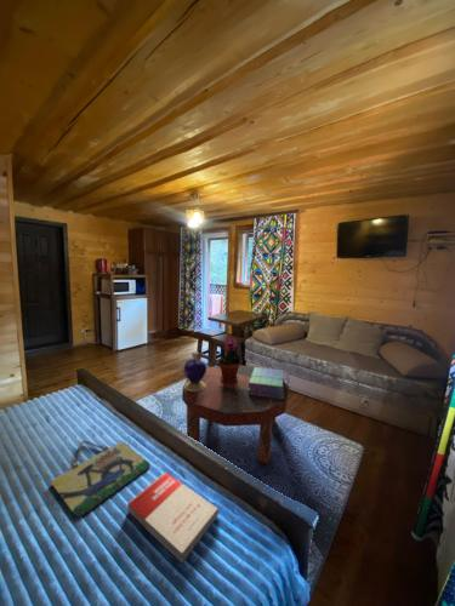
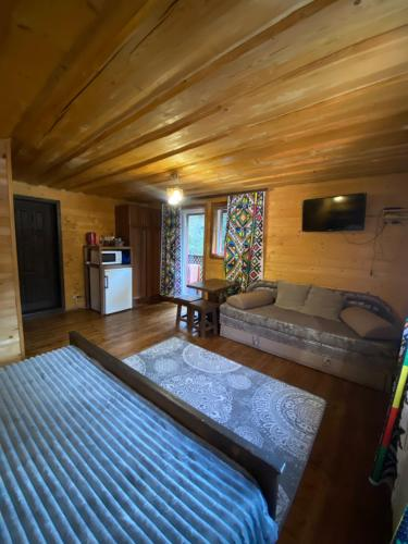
- stack of books [248,366,285,399]
- potted plant [216,336,244,383]
- book [126,471,220,564]
- decorative container [183,350,207,391]
- home sign [51,440,152,519]
- coffee table [181,365,290,465]
